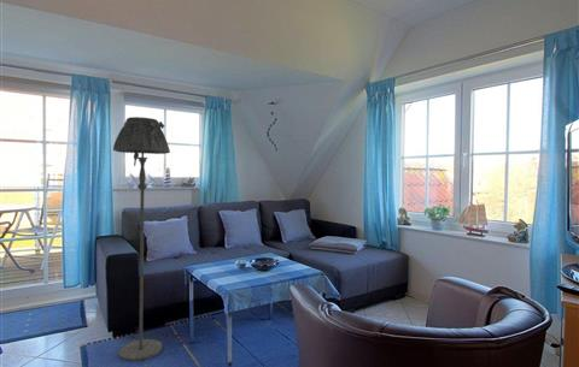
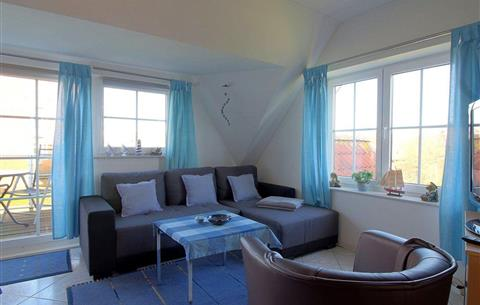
- floor lamp [112,116,171,362]
